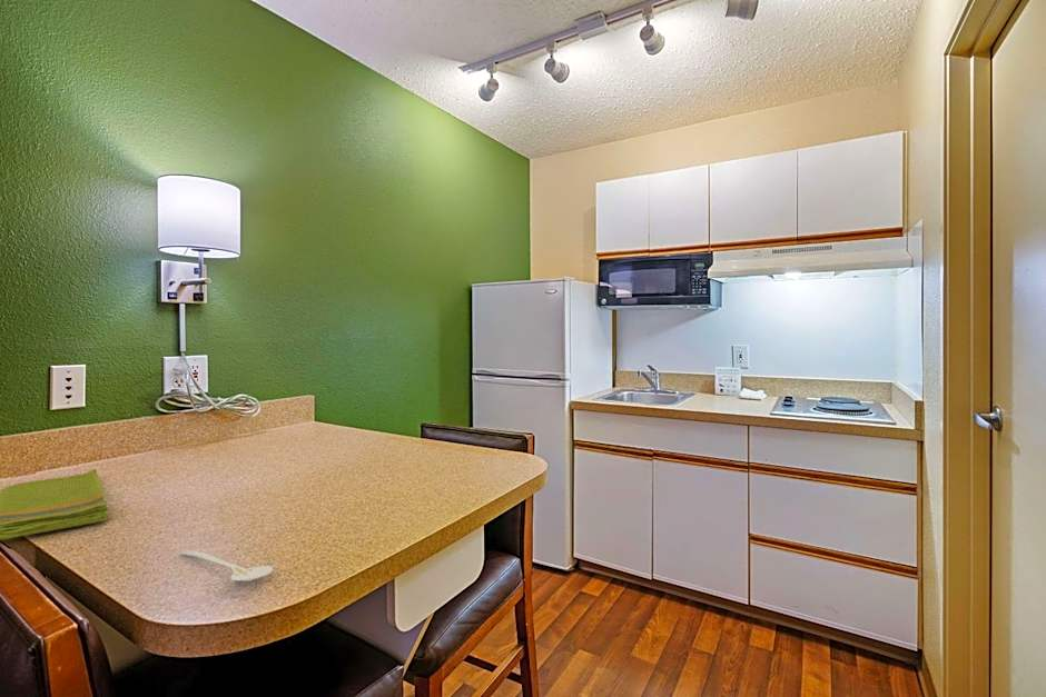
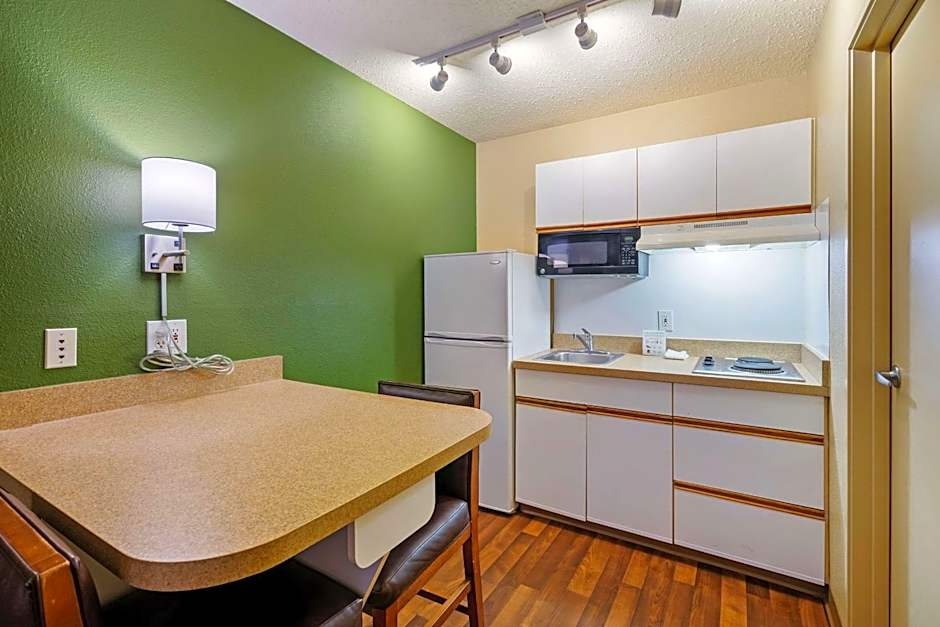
- dish towel [0,468,110,541]
- stirrer [180,548,274,583]
